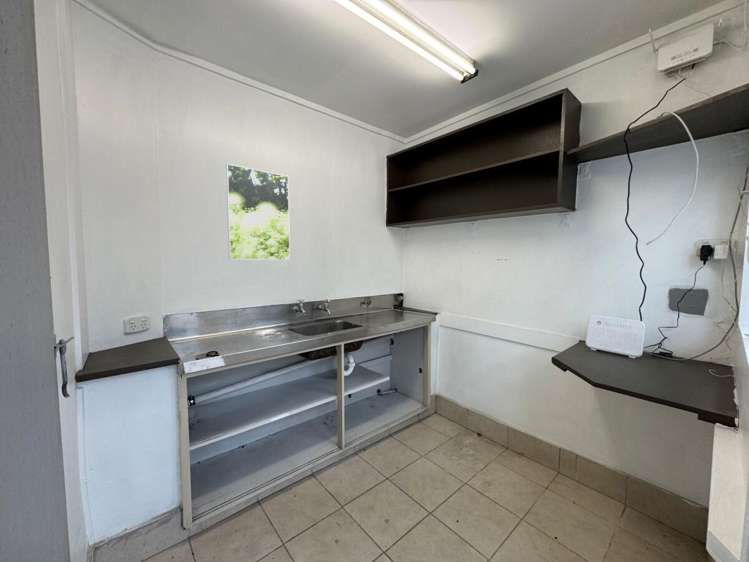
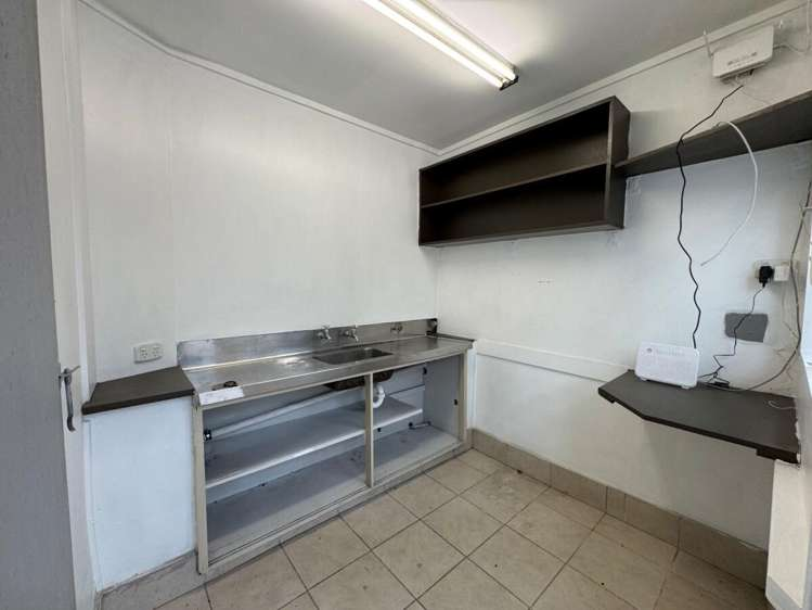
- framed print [225,163,291,261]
